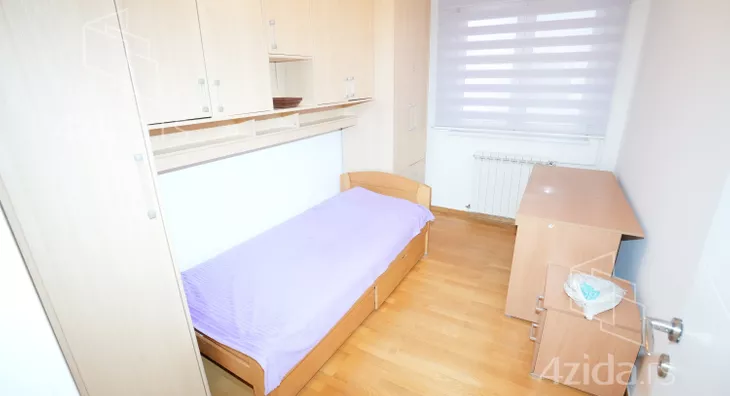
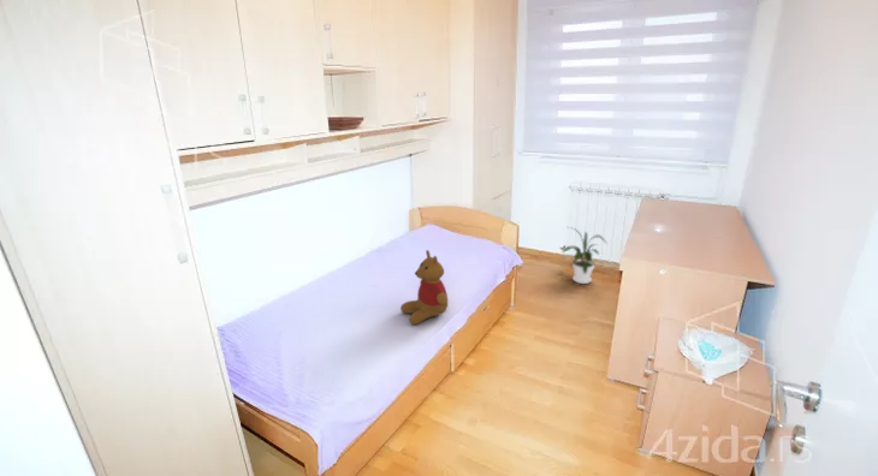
+ house plant [562,226,609,285]
+ teddy bear [399,249,449,326]
